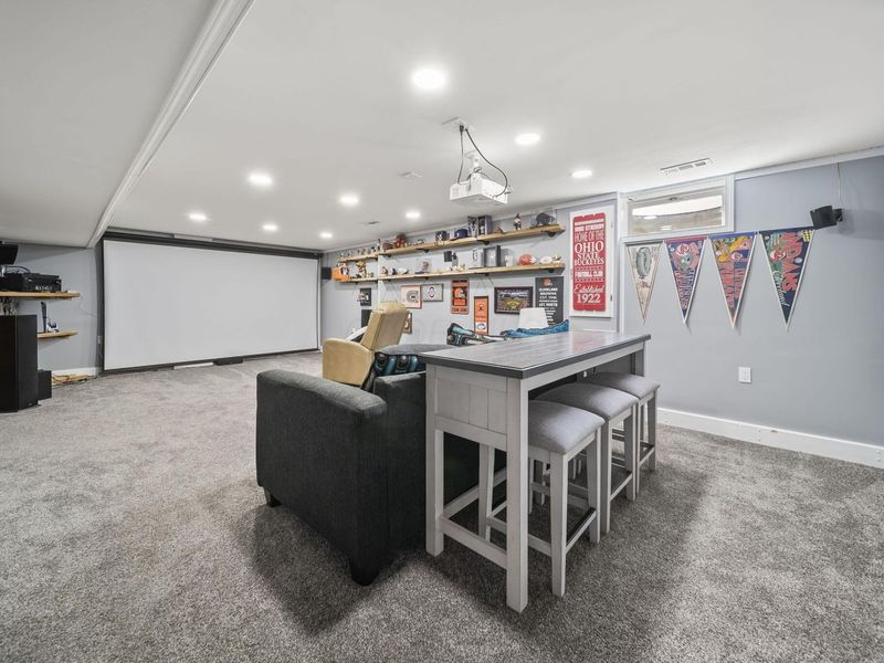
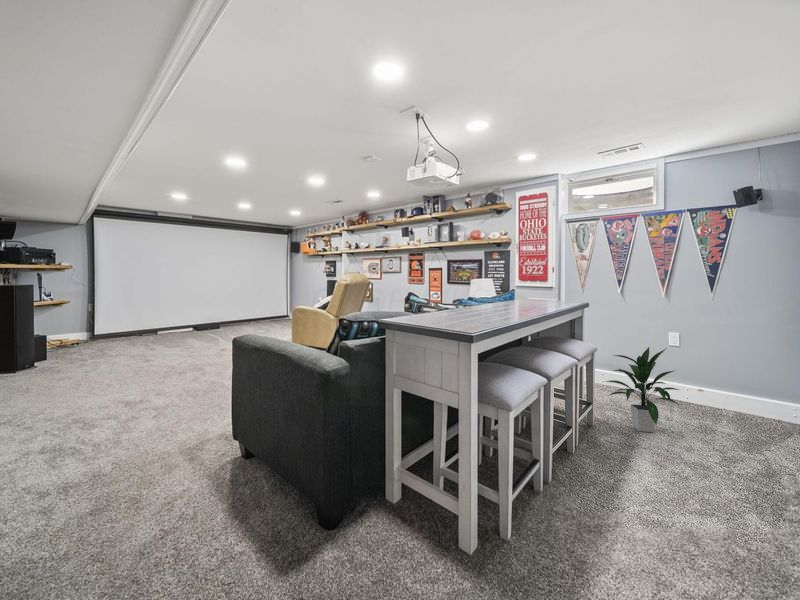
+ indoor plant [604,346,682,433]
